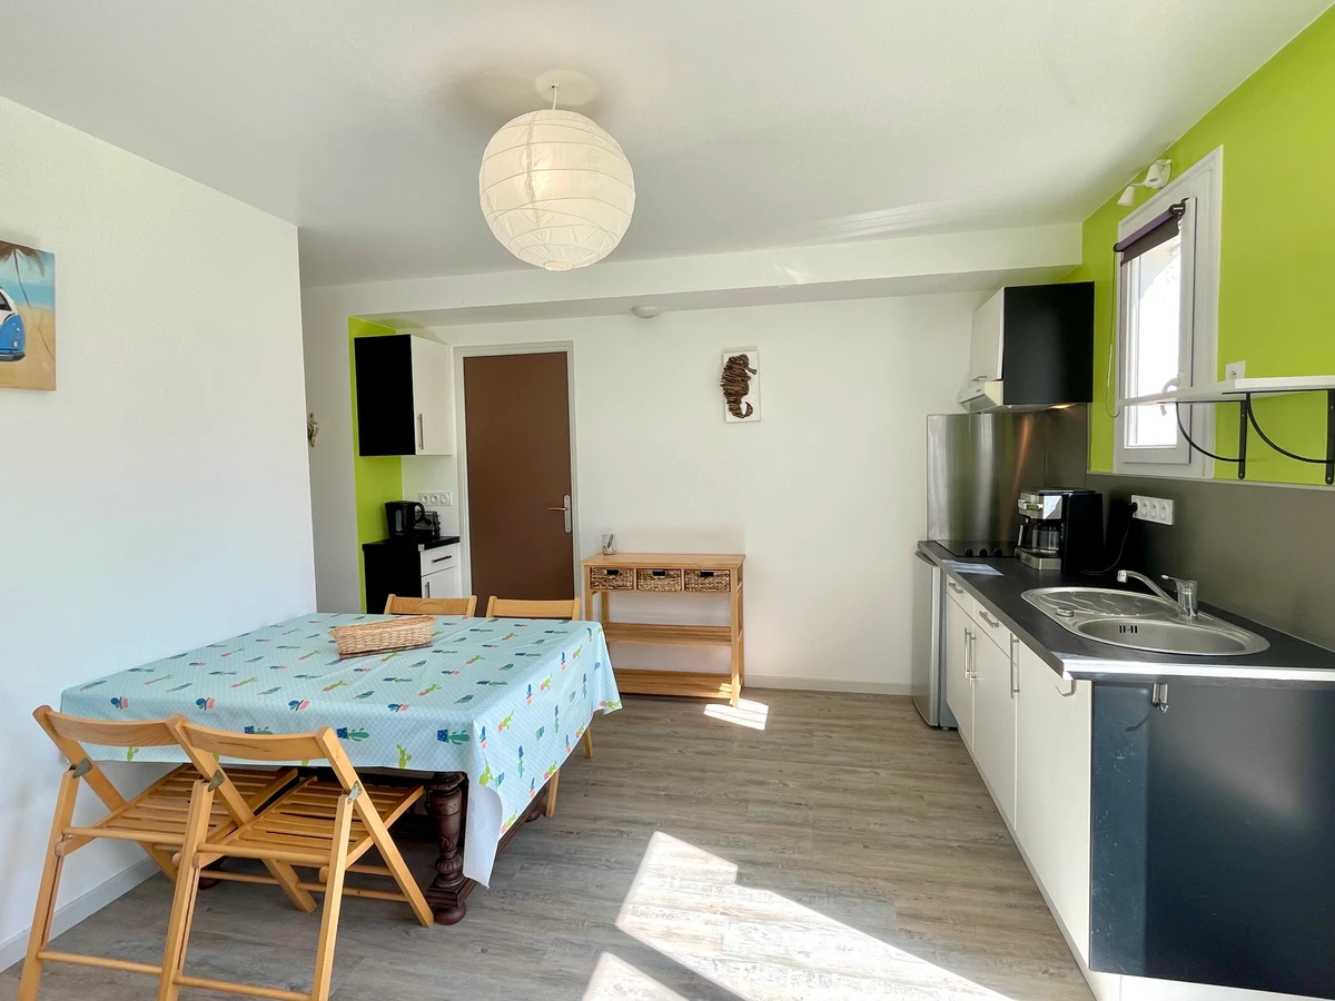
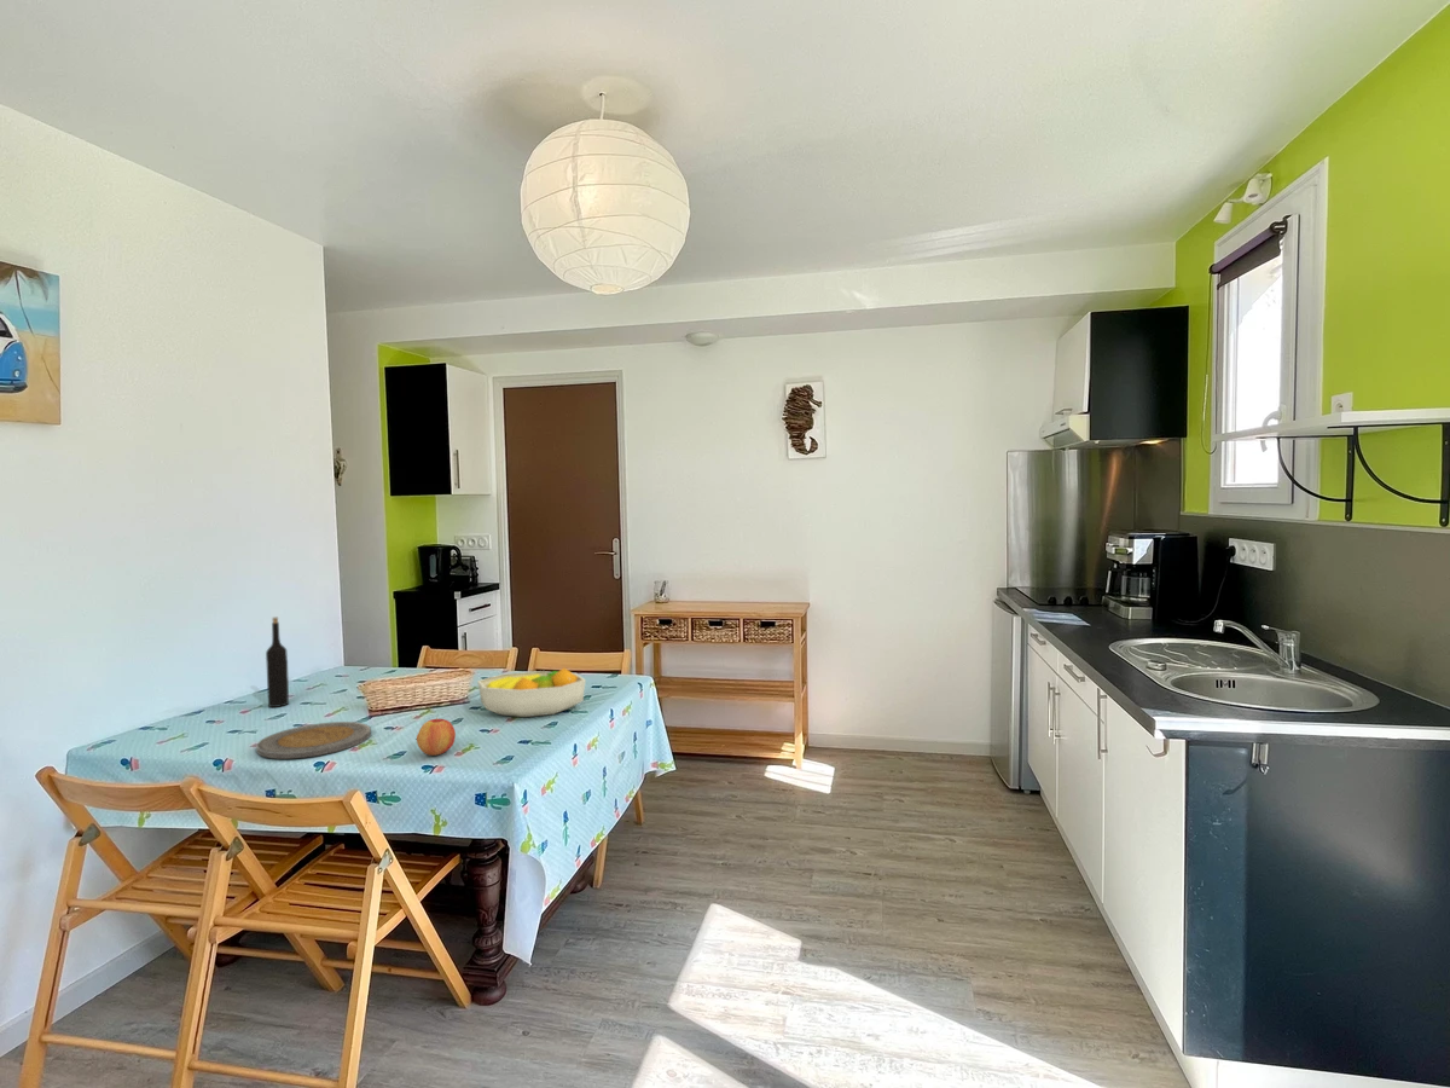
+ plate [255,720,372,759]
+ fruit bowl [476,666,587,718]
+ wine bottle [265,617,290,708]
+ apple [416,717,457,757]
